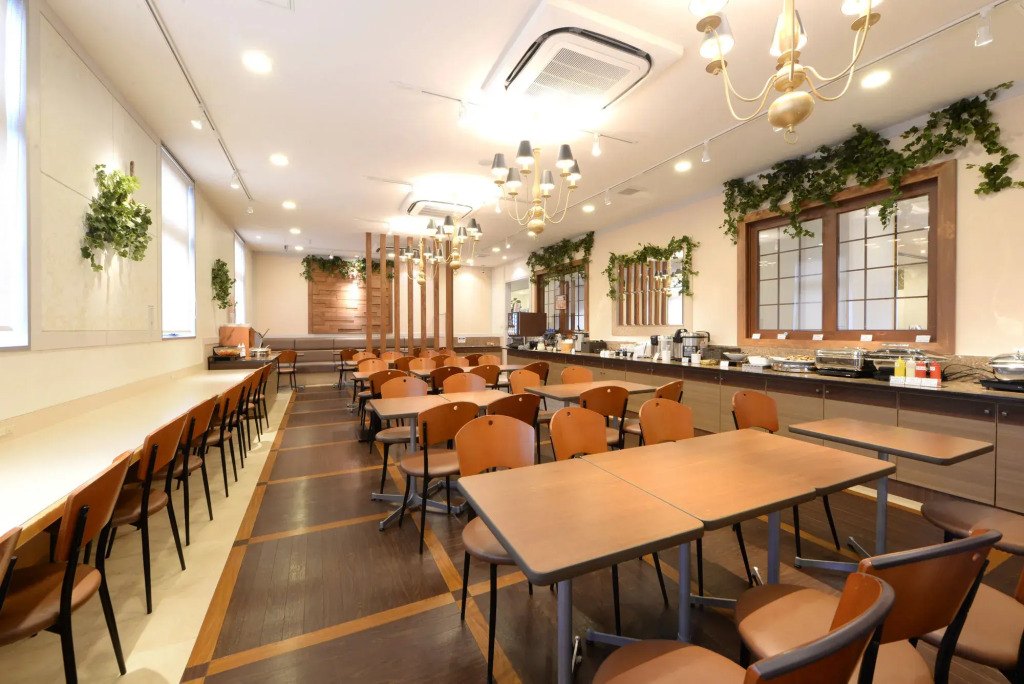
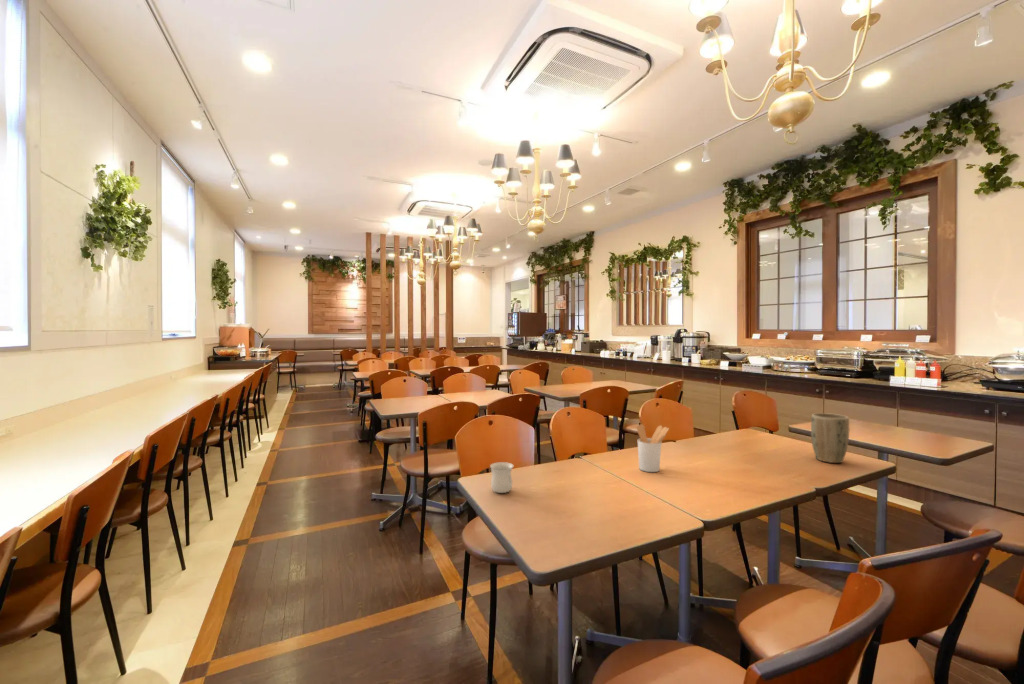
+ utensil holder [636,423,670,473]
+ mug [489,461,514,494]
+ plant pot [810,412,850,464]
